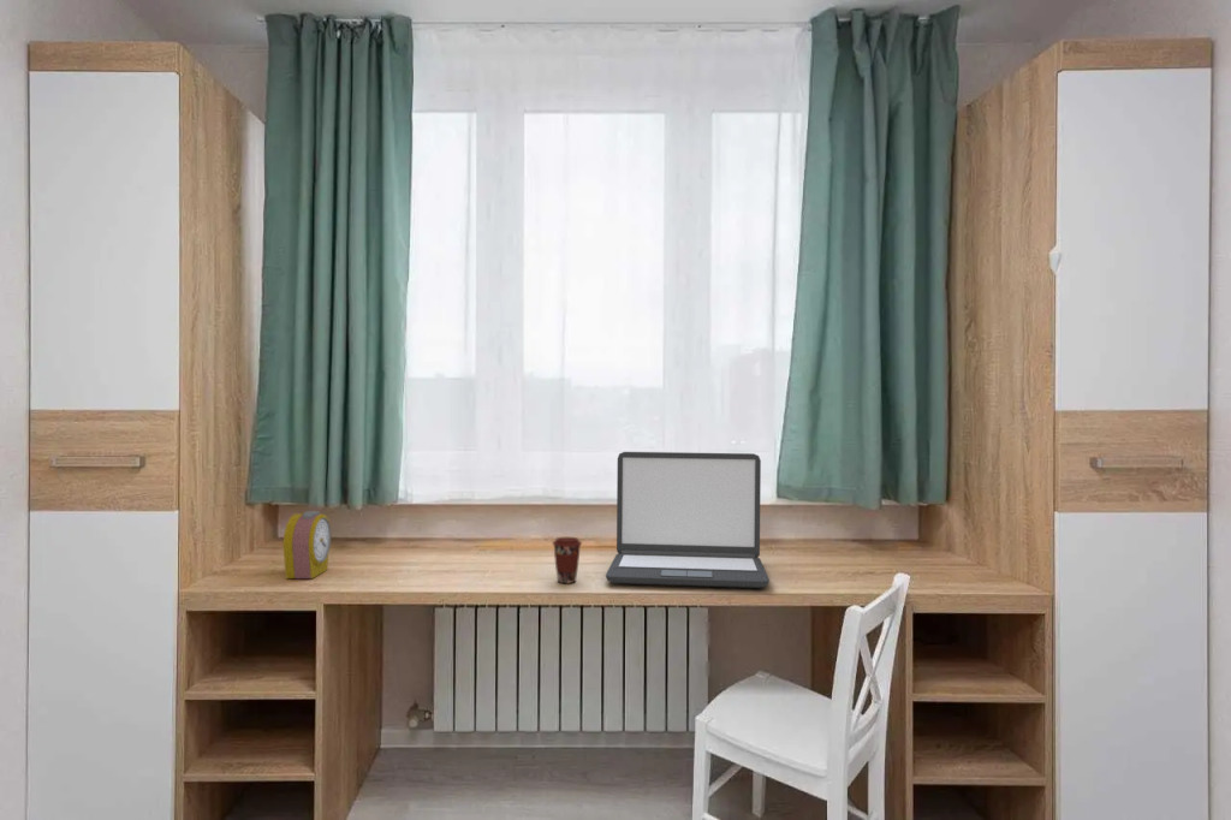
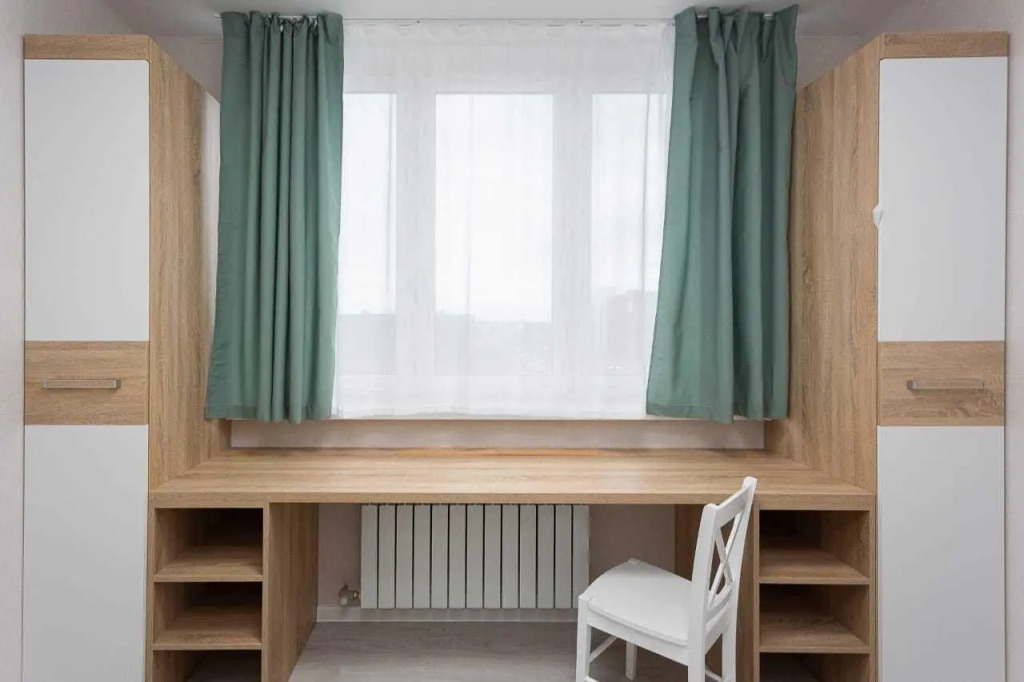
- coffee cup [551,536,583,584]
- laptop [605,451,771,589]
- alarm clock [283,510,333,580]
